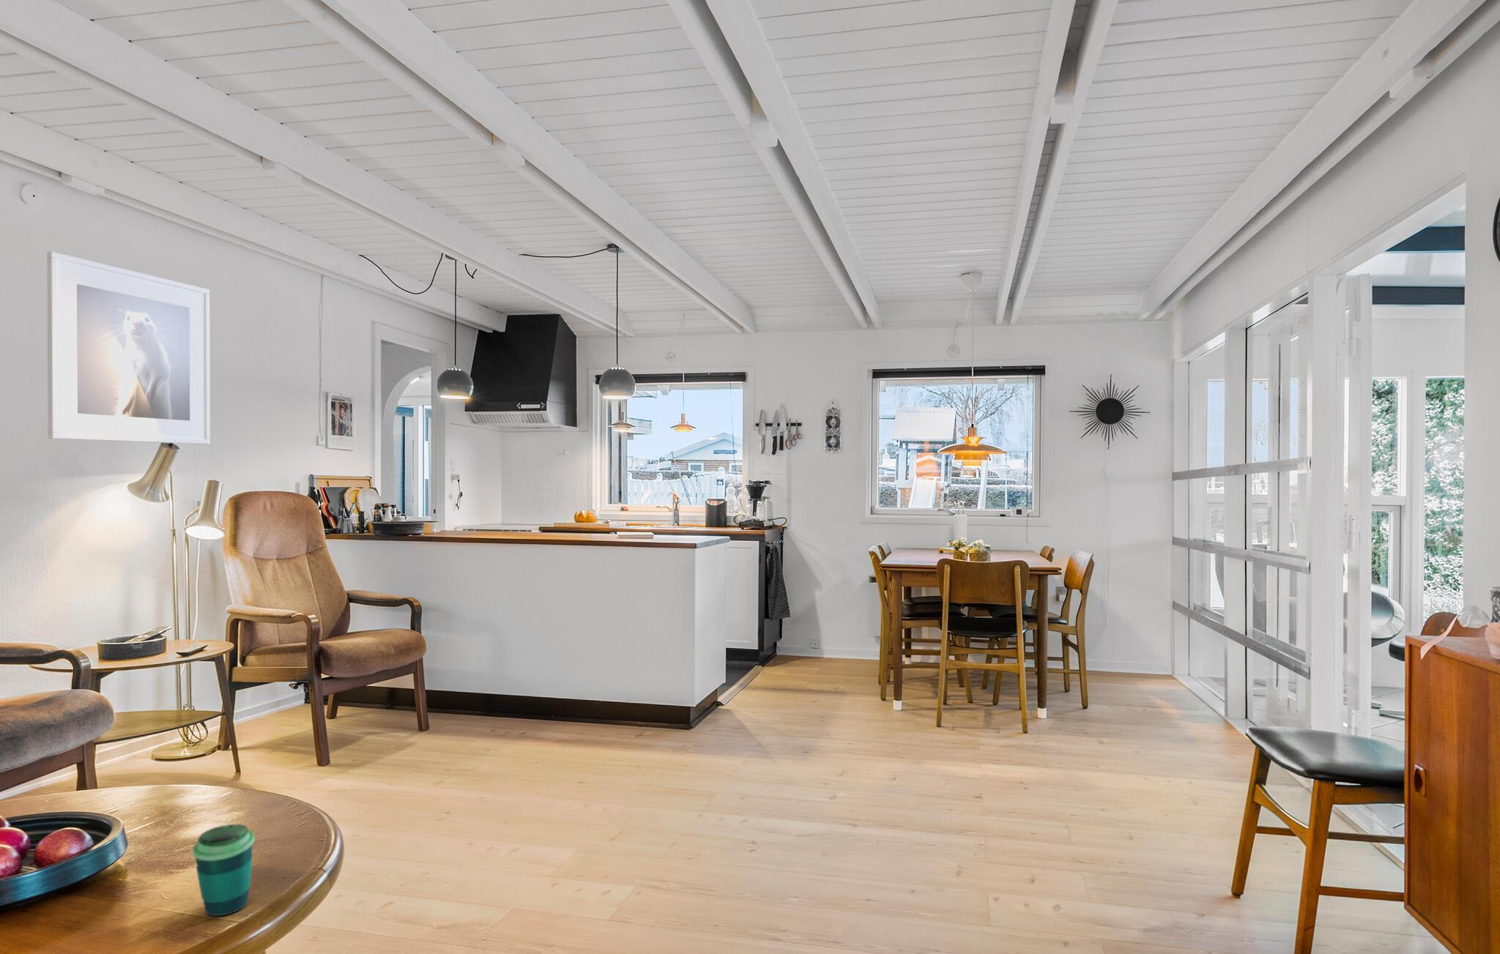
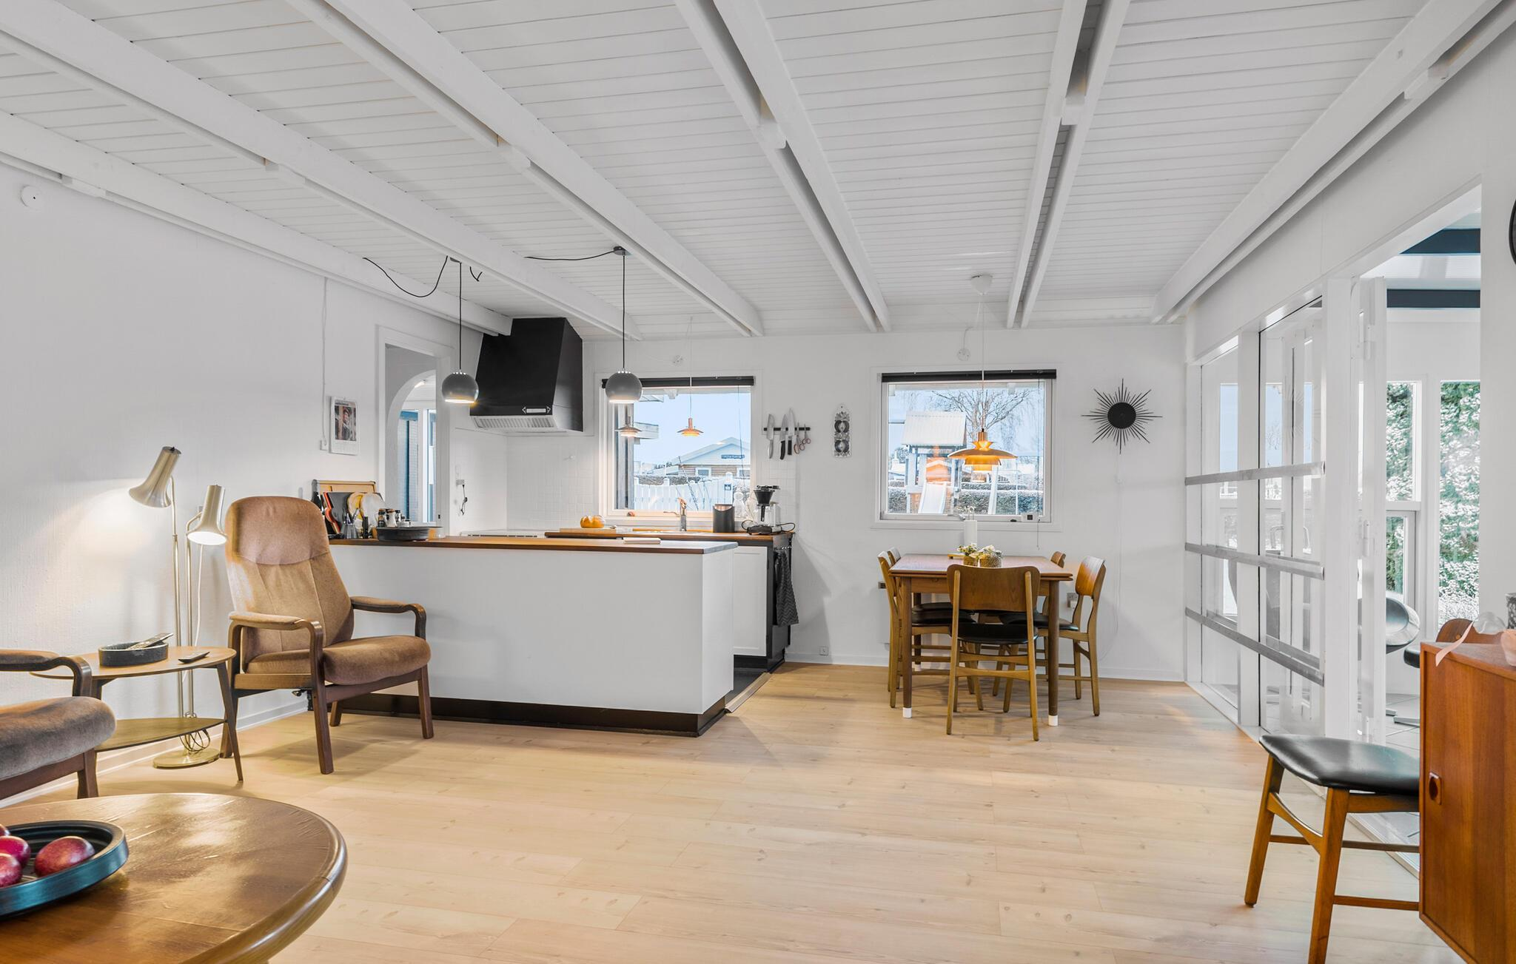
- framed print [46,251,211,445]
- cup [192,824,255,917]
